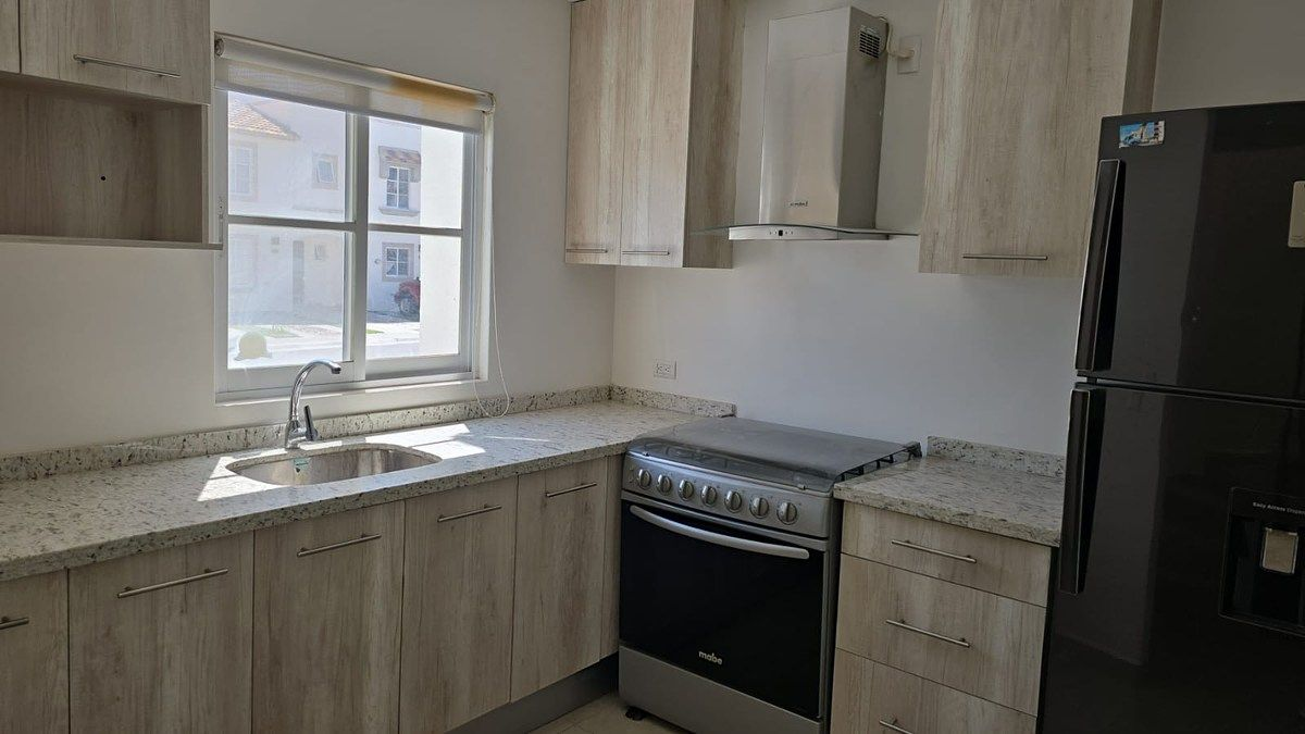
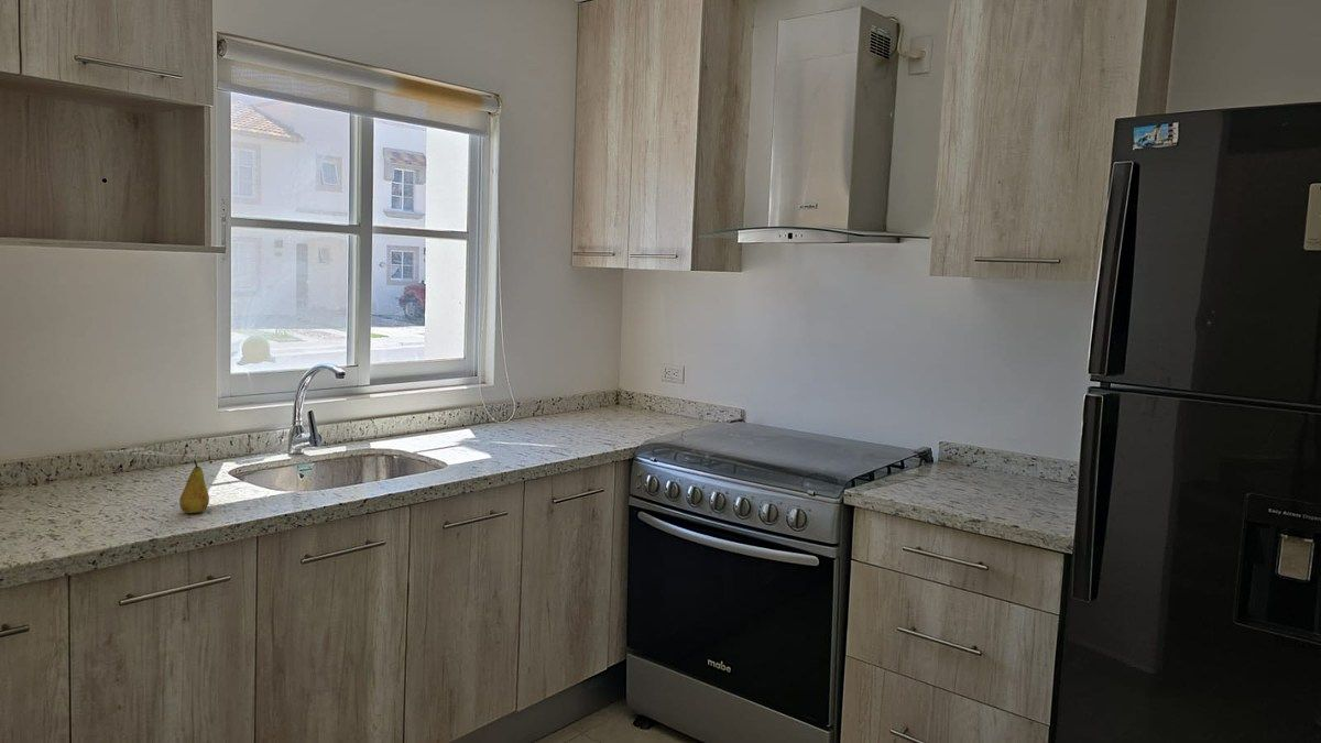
+ fruit [178,459,210,514]
